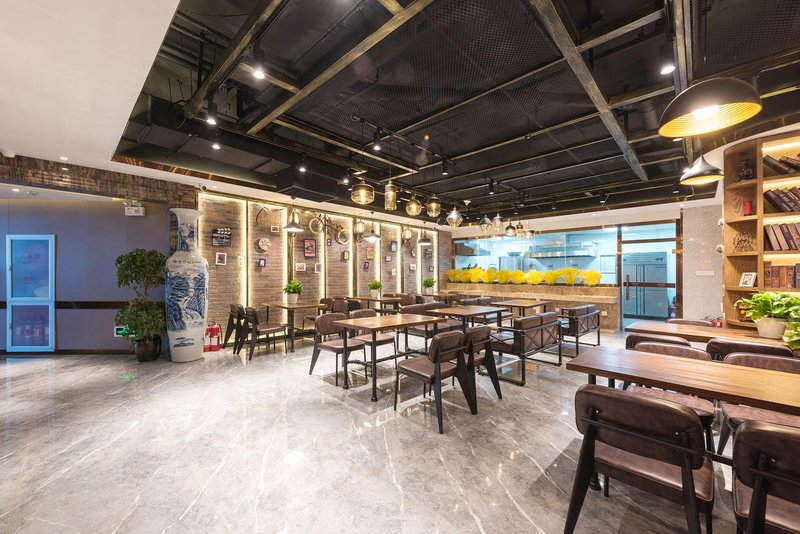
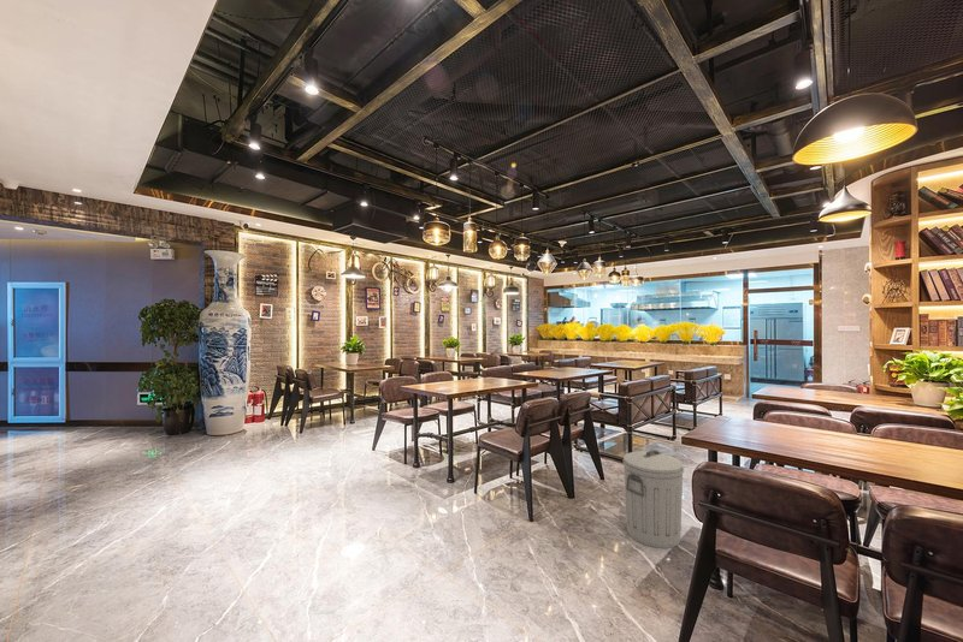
+ trash can [622,448,685,549]
